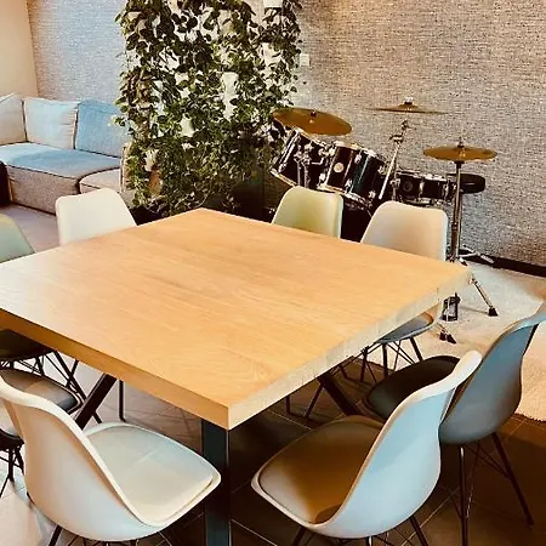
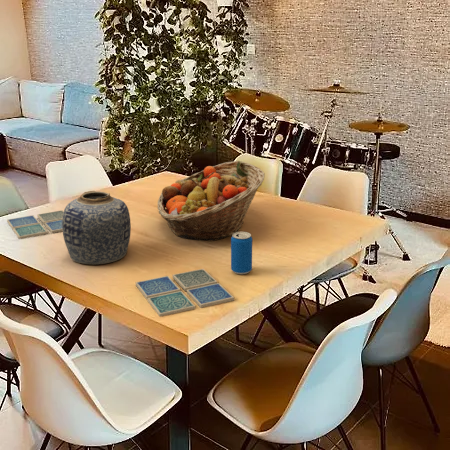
+ drink coaster [135,268,235,318]
+ drink coaster [6,209,64,240]
+ beverage can [230,231,253,275]
+ vase [62,190,132,265]
+ fruit basket [157,160,266,242]
